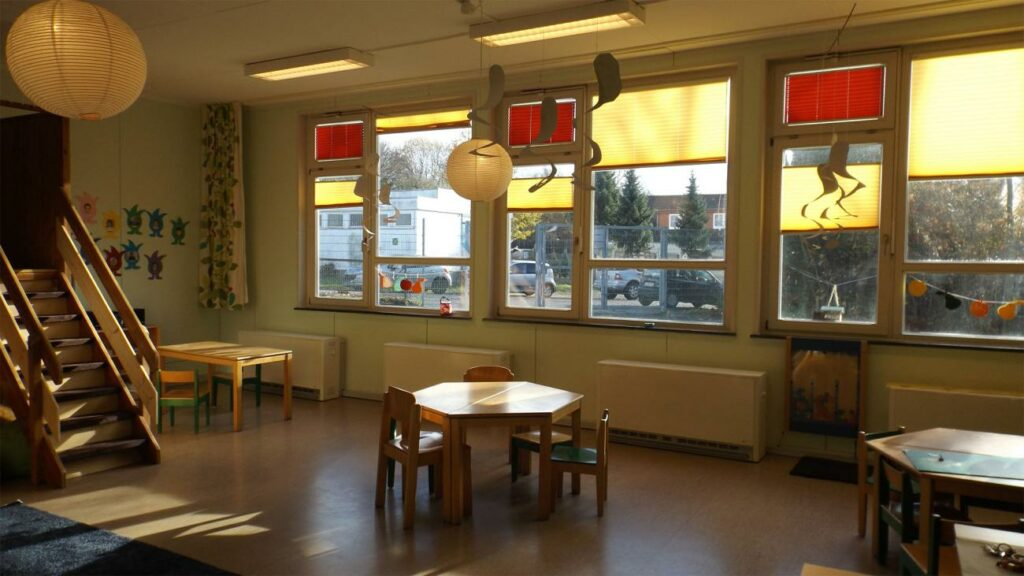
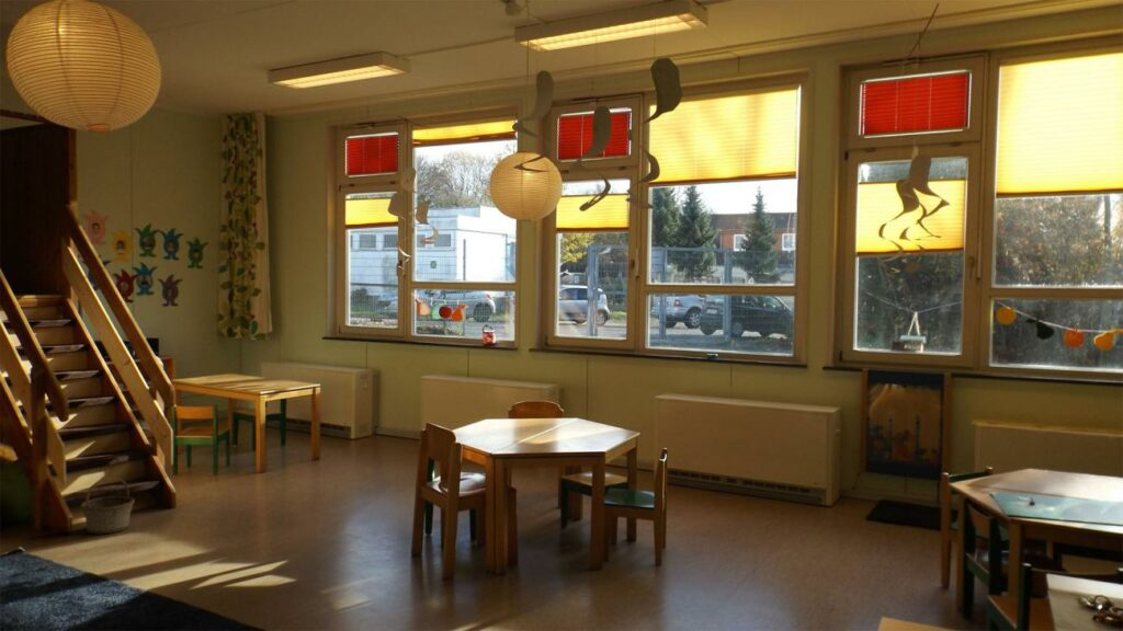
+ basket [79,477,136,536]
